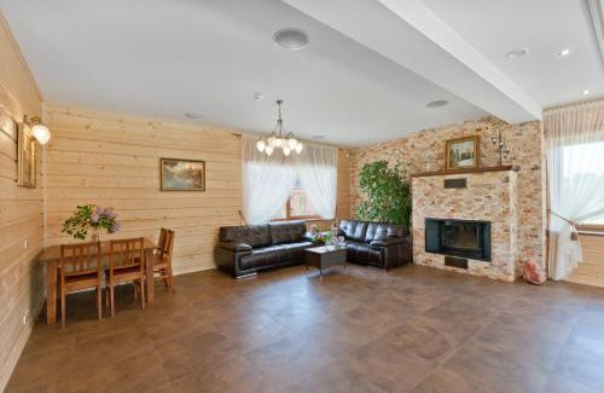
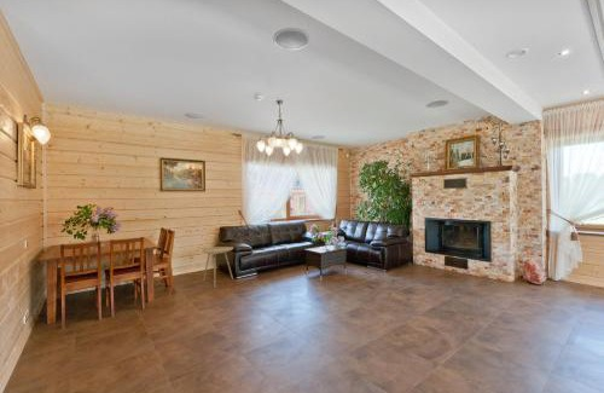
+ side table [202,245,234,289]
